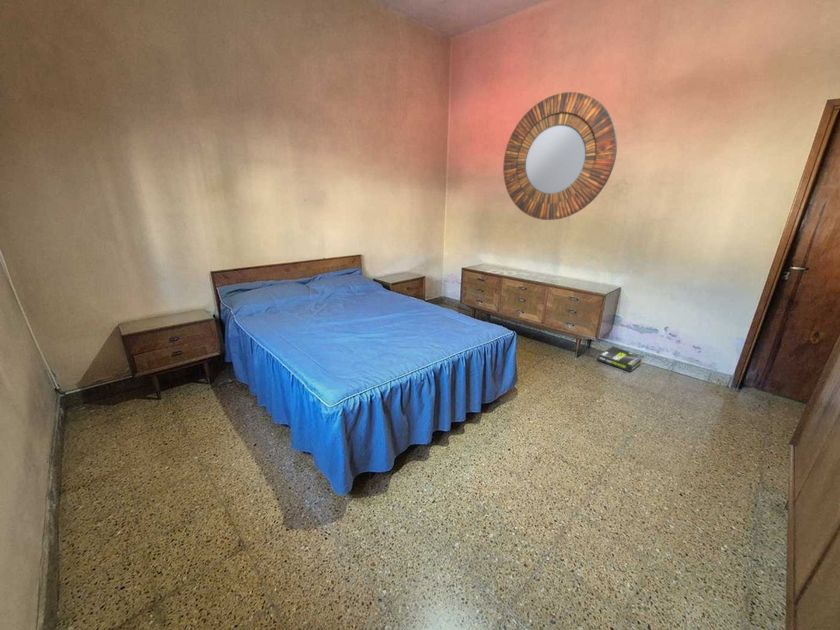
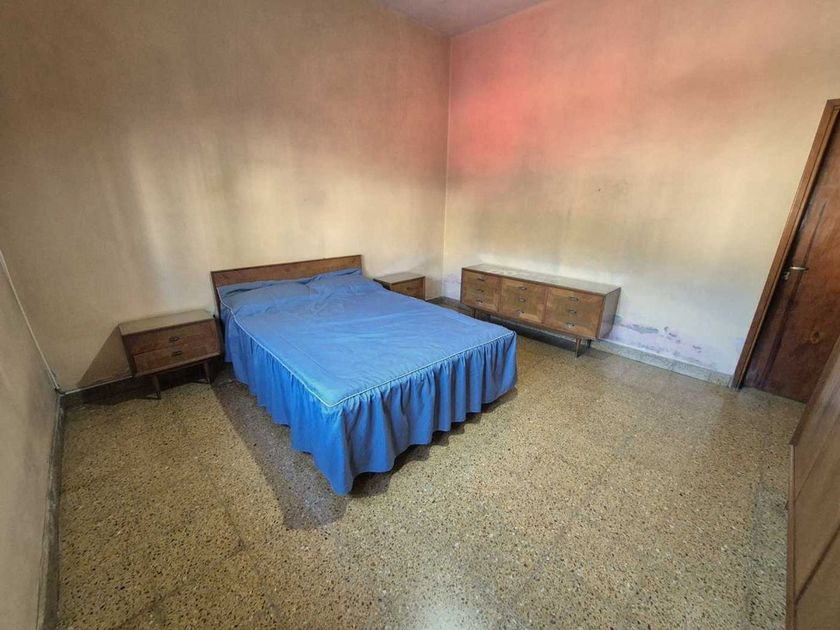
- box [597,345,646,373]
- home mirror [502,91,618,221]
